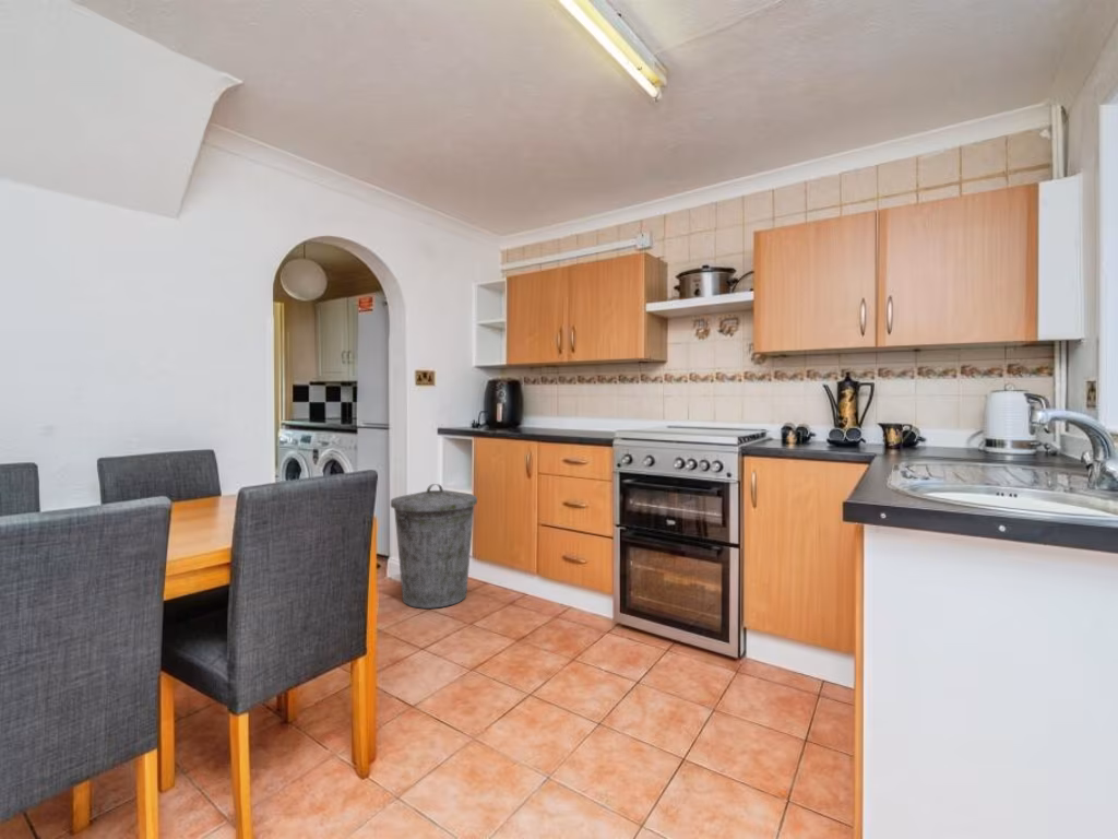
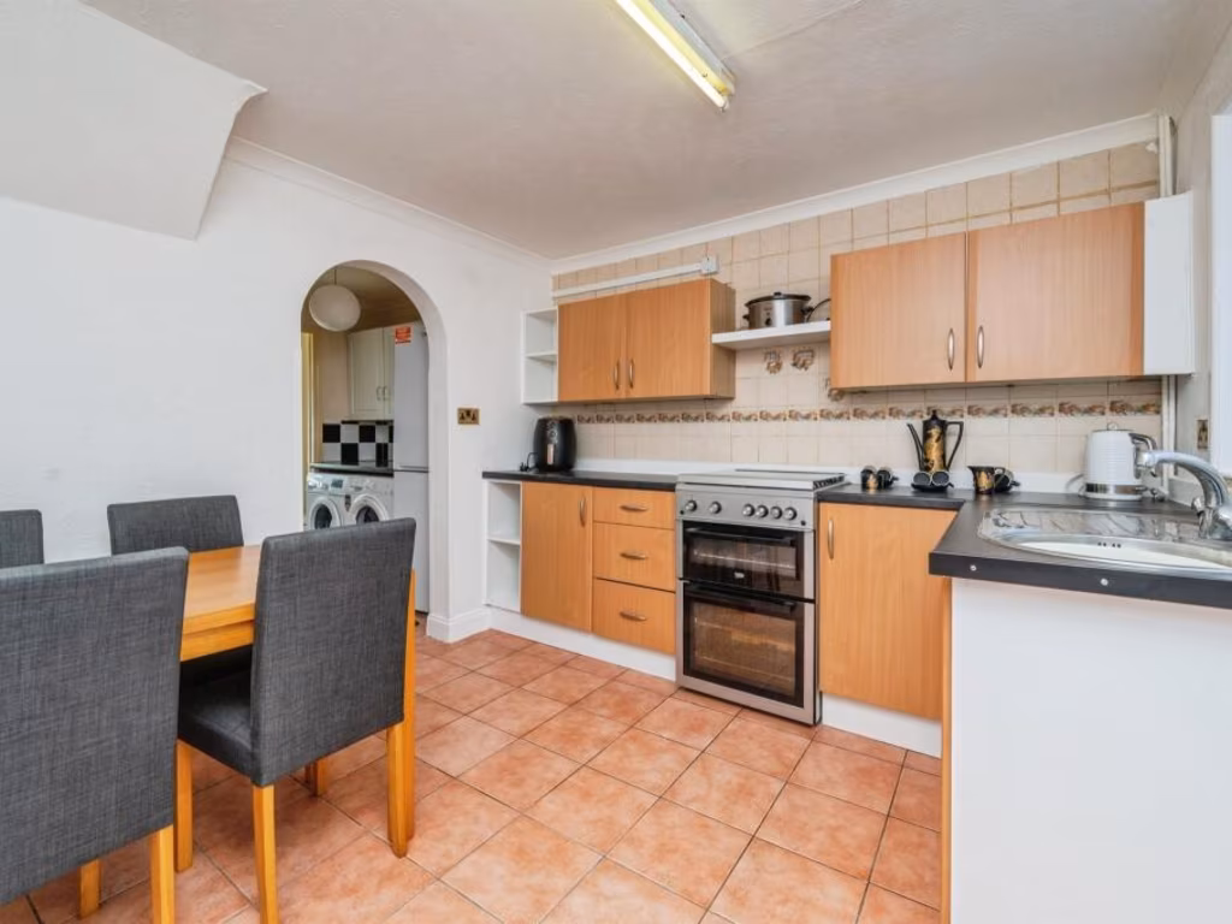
- trash can [390,483,478,610]
